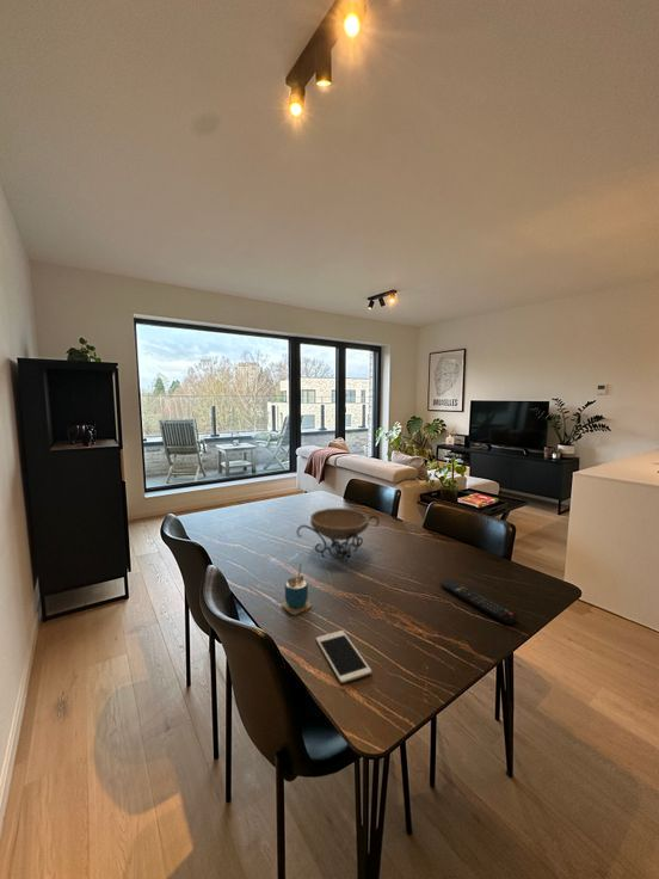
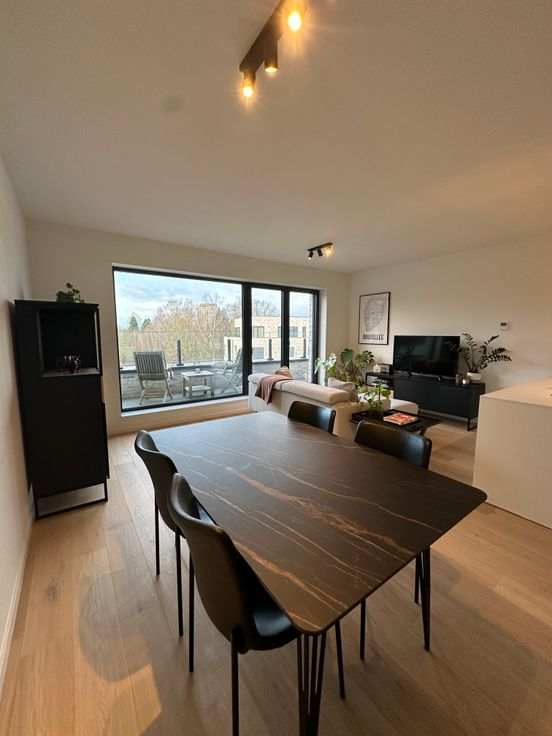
- cell phone [315,629,372,684]
- decorative bowl [295,508,381,563]
- remote control [438,578,518,625]
- cup [281,563,313,616]
